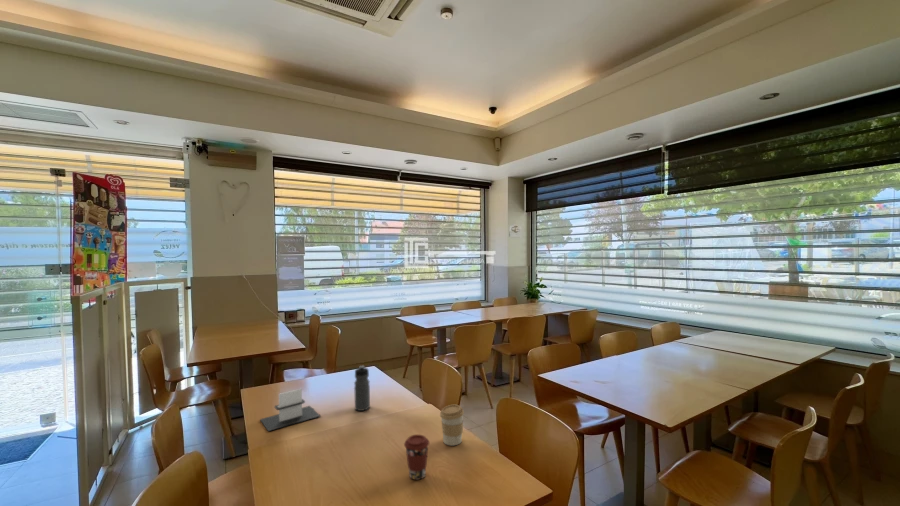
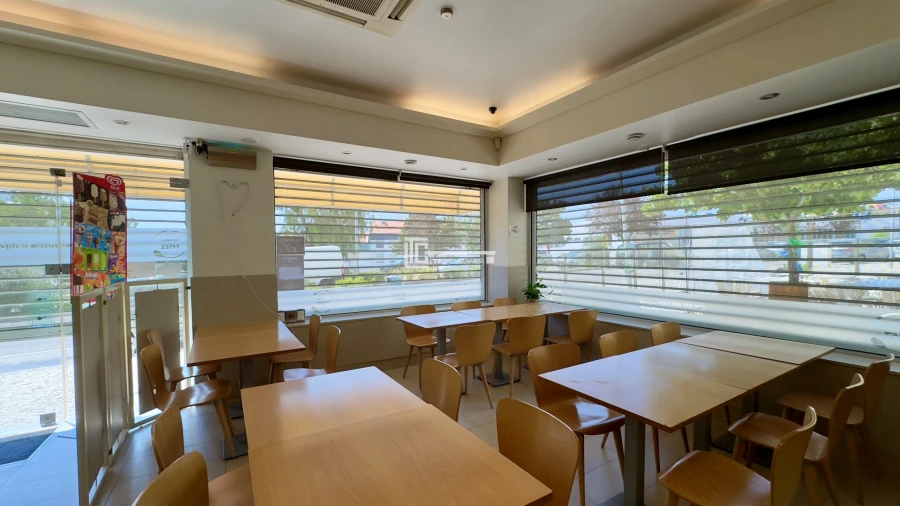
- coffee cup [439,404,465,447]
- coffee cup [403,434,430,481]
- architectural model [259,387,321,432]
- water bottle [353,365,371,412]
